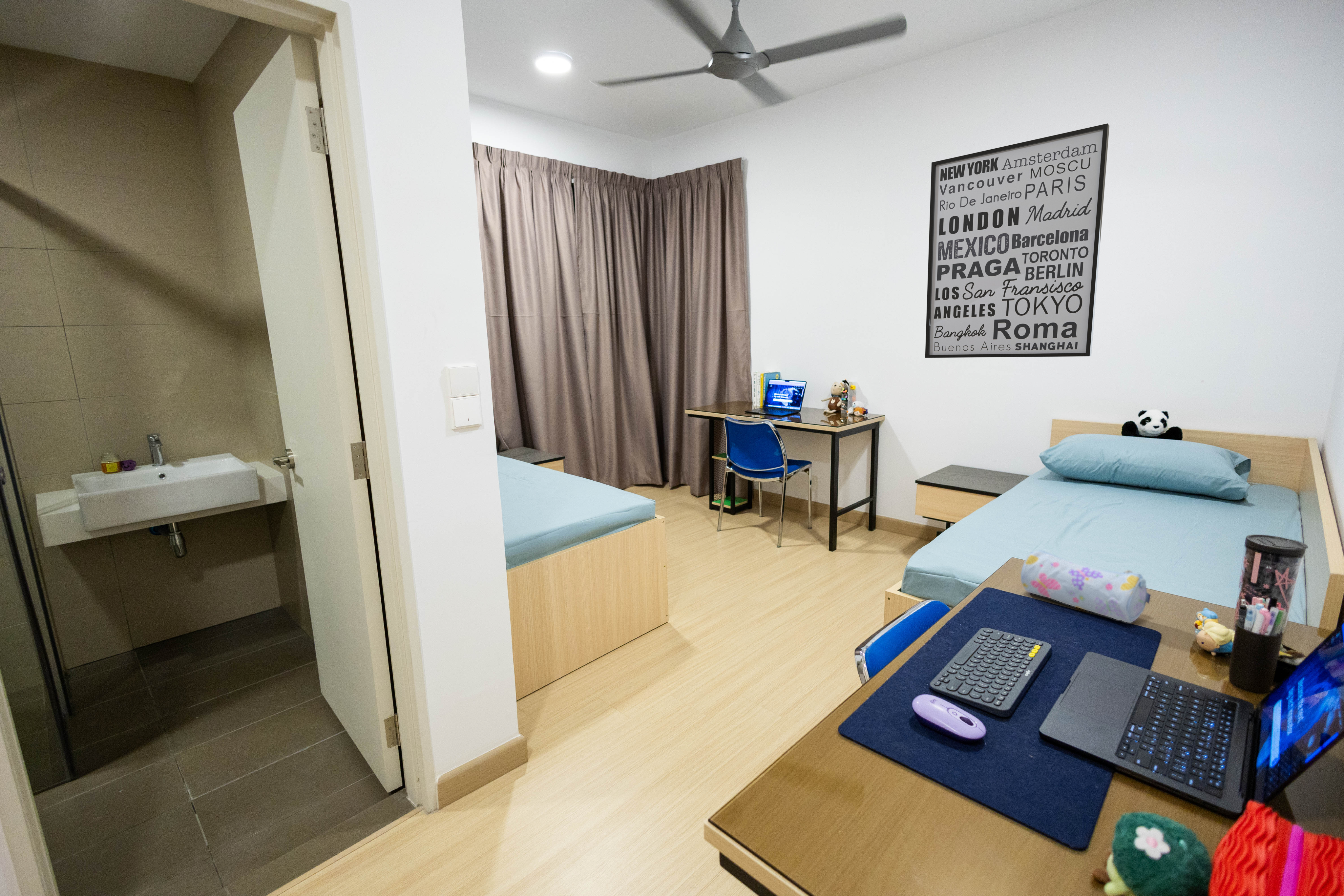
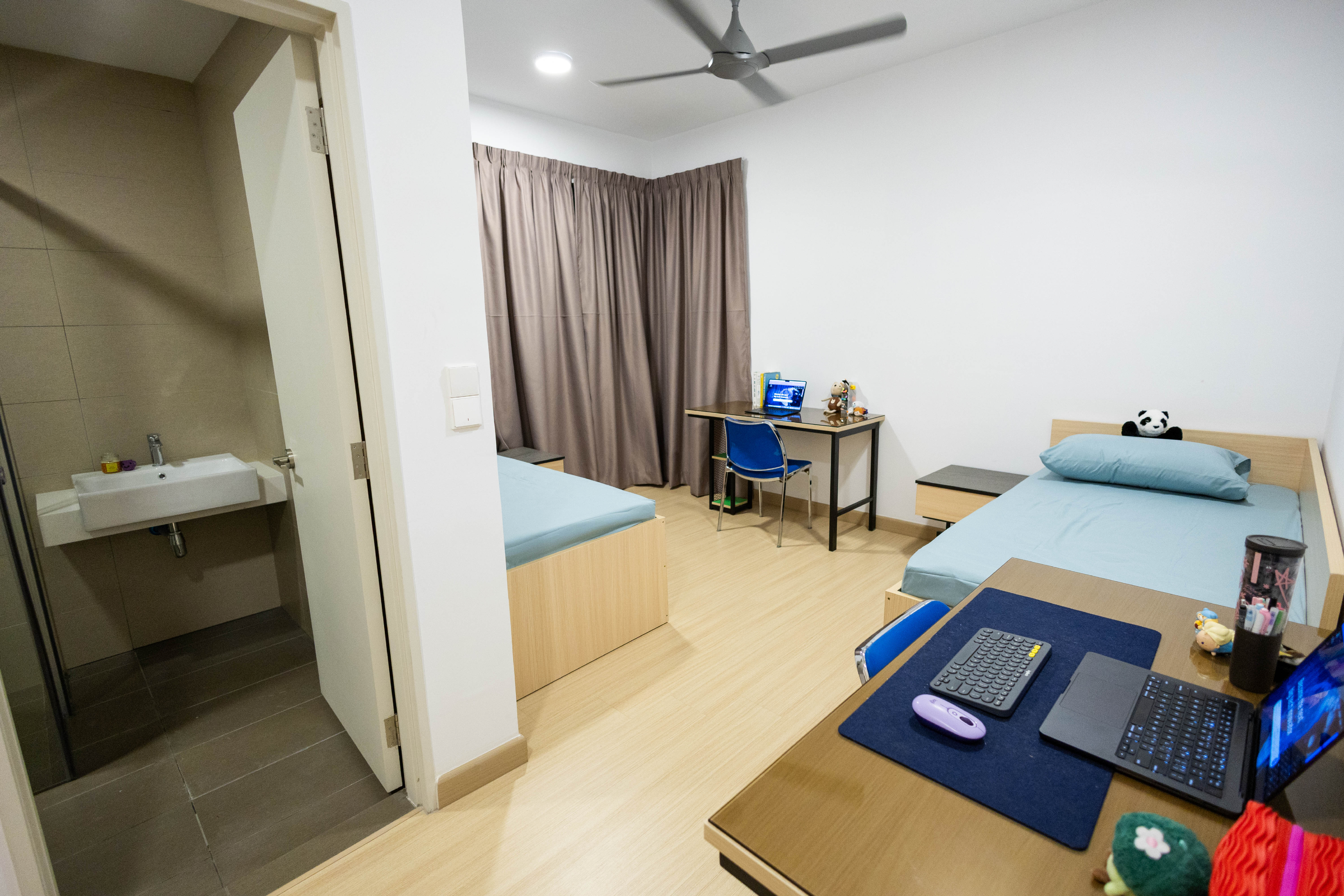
- pencil case [1020,550,1151,623]
- wall art [925,123,1110,358]
